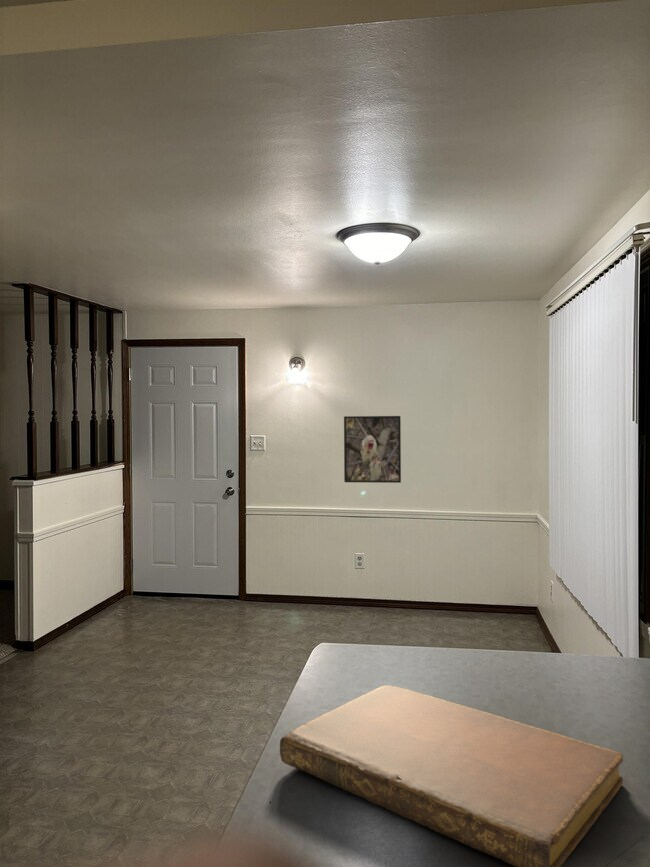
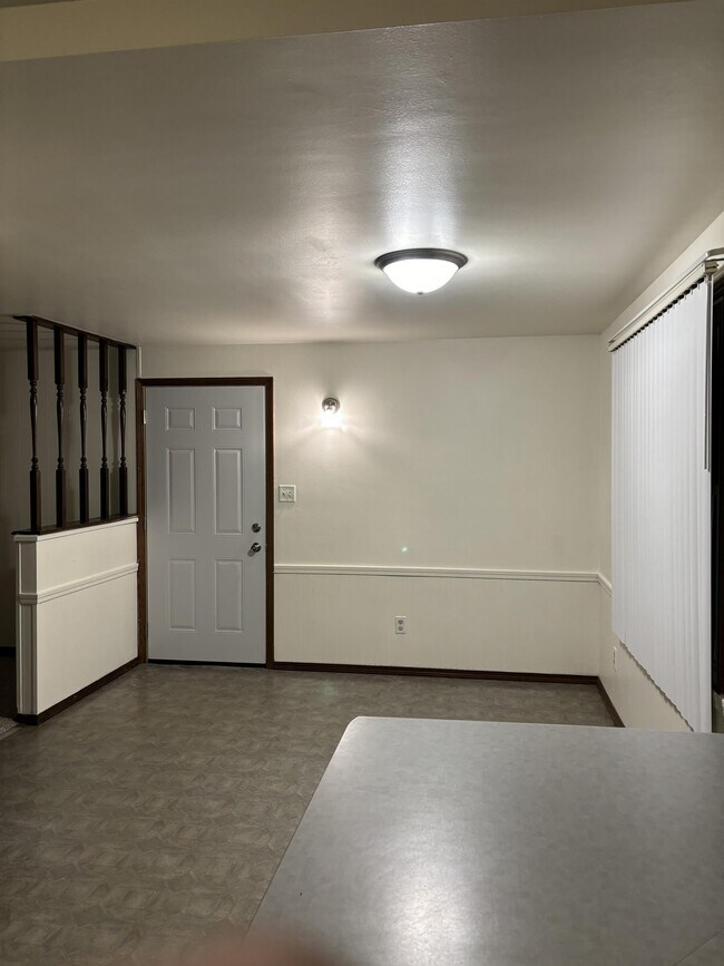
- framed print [343,415,402,484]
- notebook [279,684,624,867]
